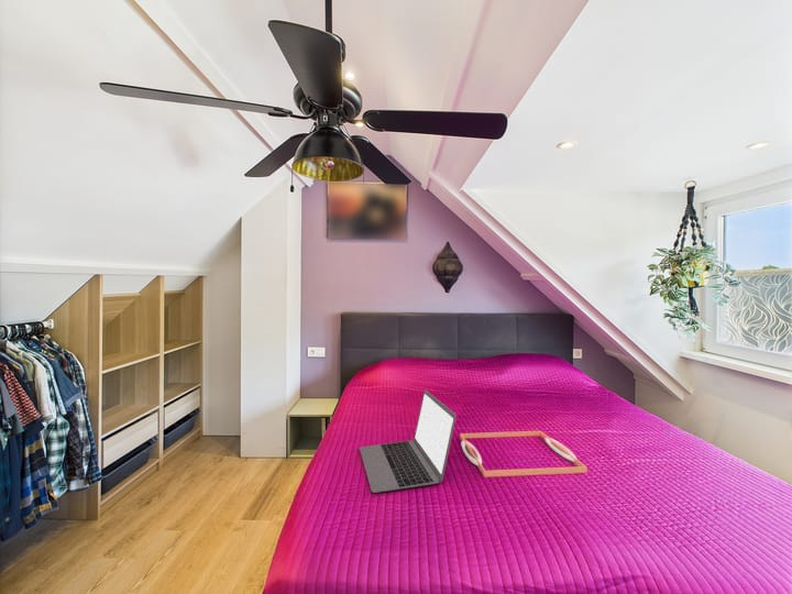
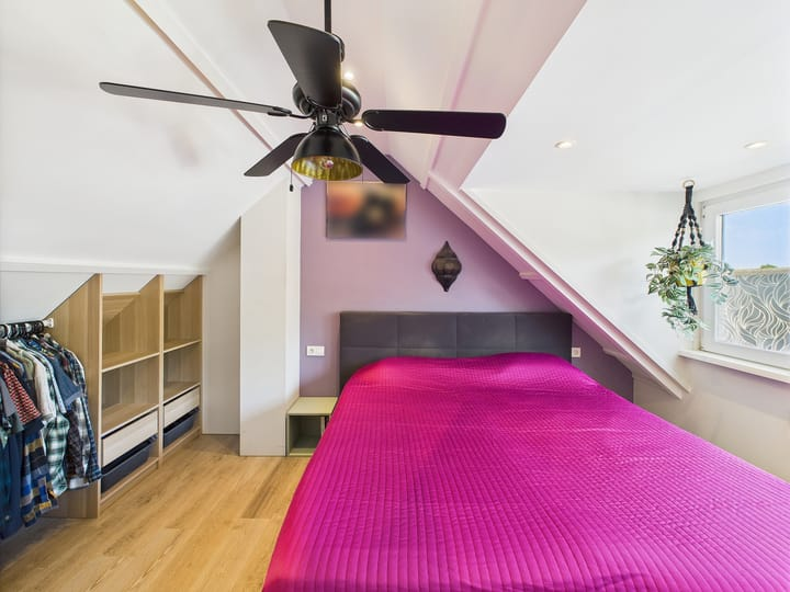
- laptop [359,389,457,494]
- serving tray [459,430,588,479]
